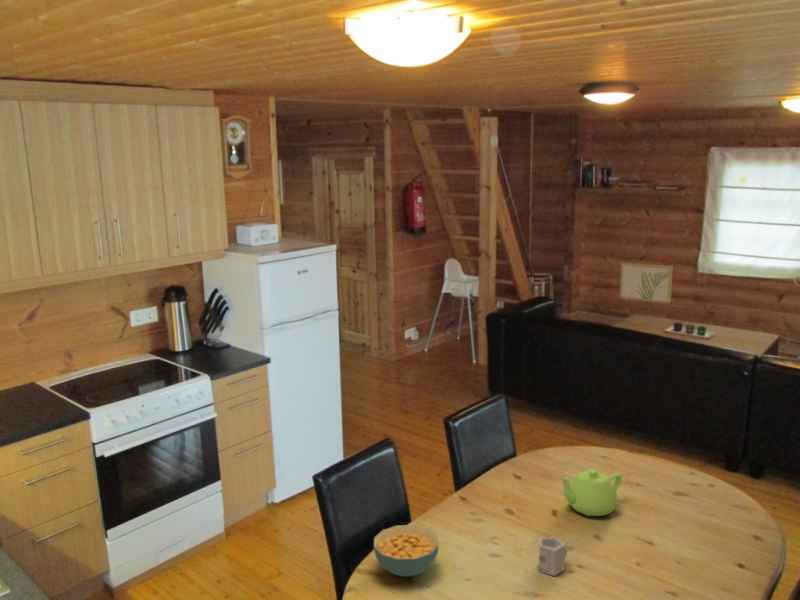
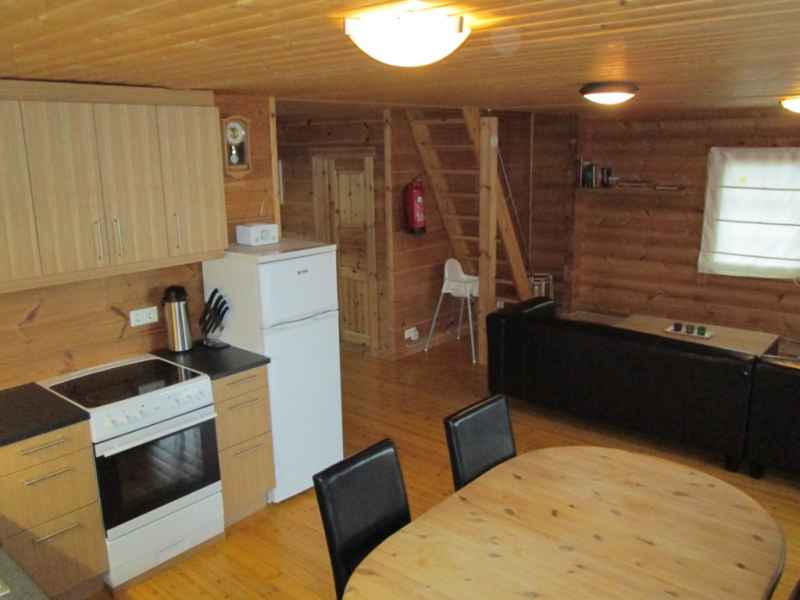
- cup [538,536,568,577]
- teapot [558,468,623,517]
- wall art [619,262,674,304]
- cereal bowl [373,524,440,578]
